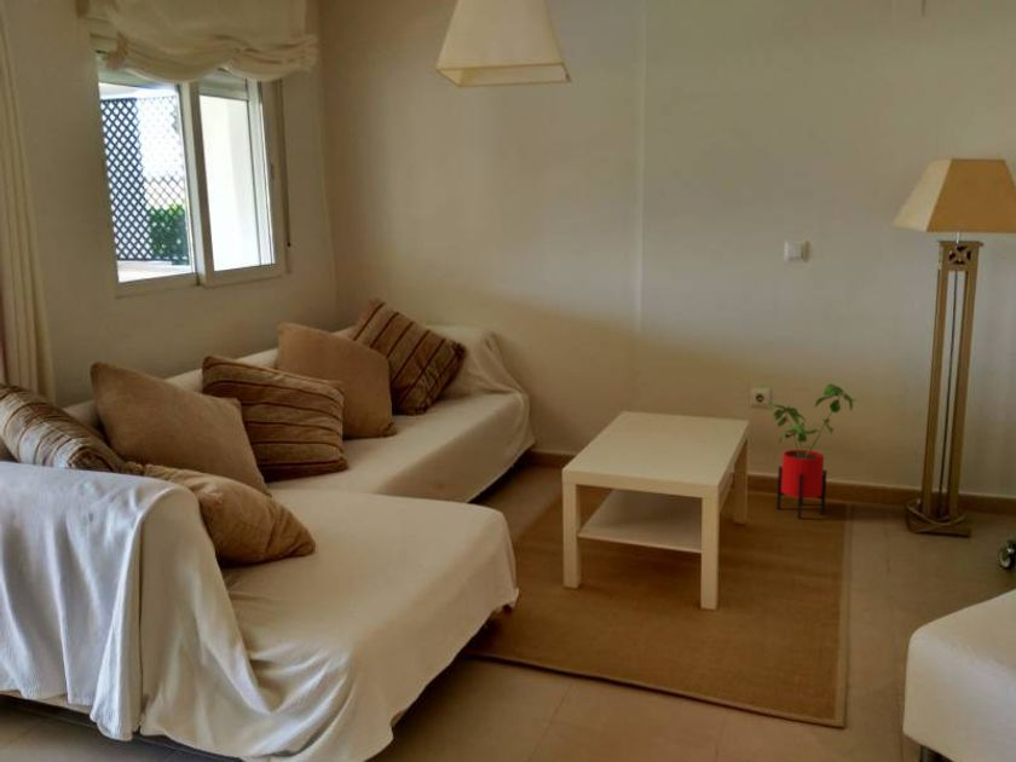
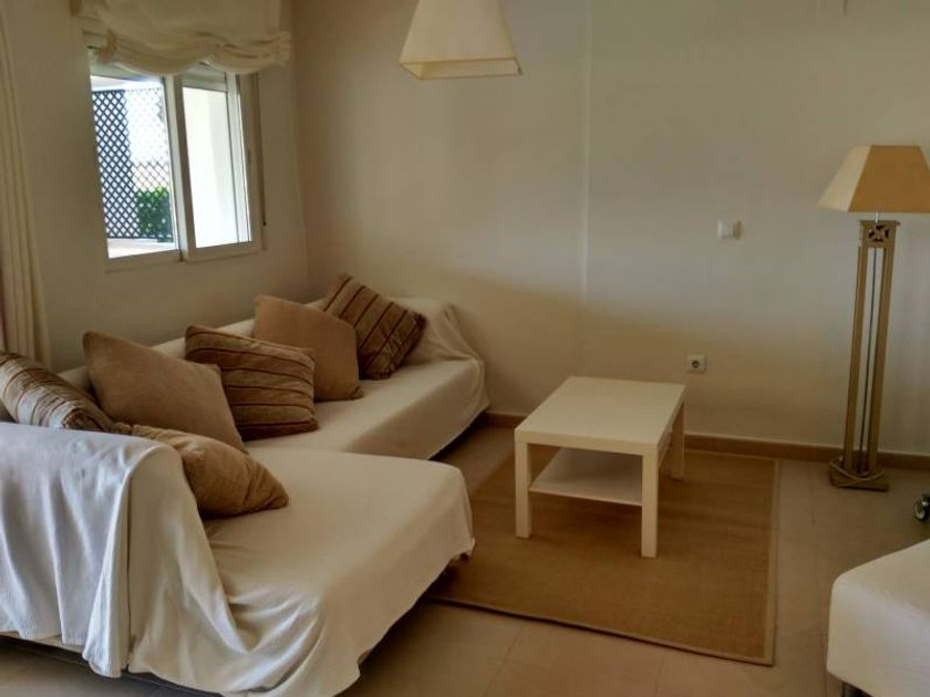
- house plant [767,382,858,520]
